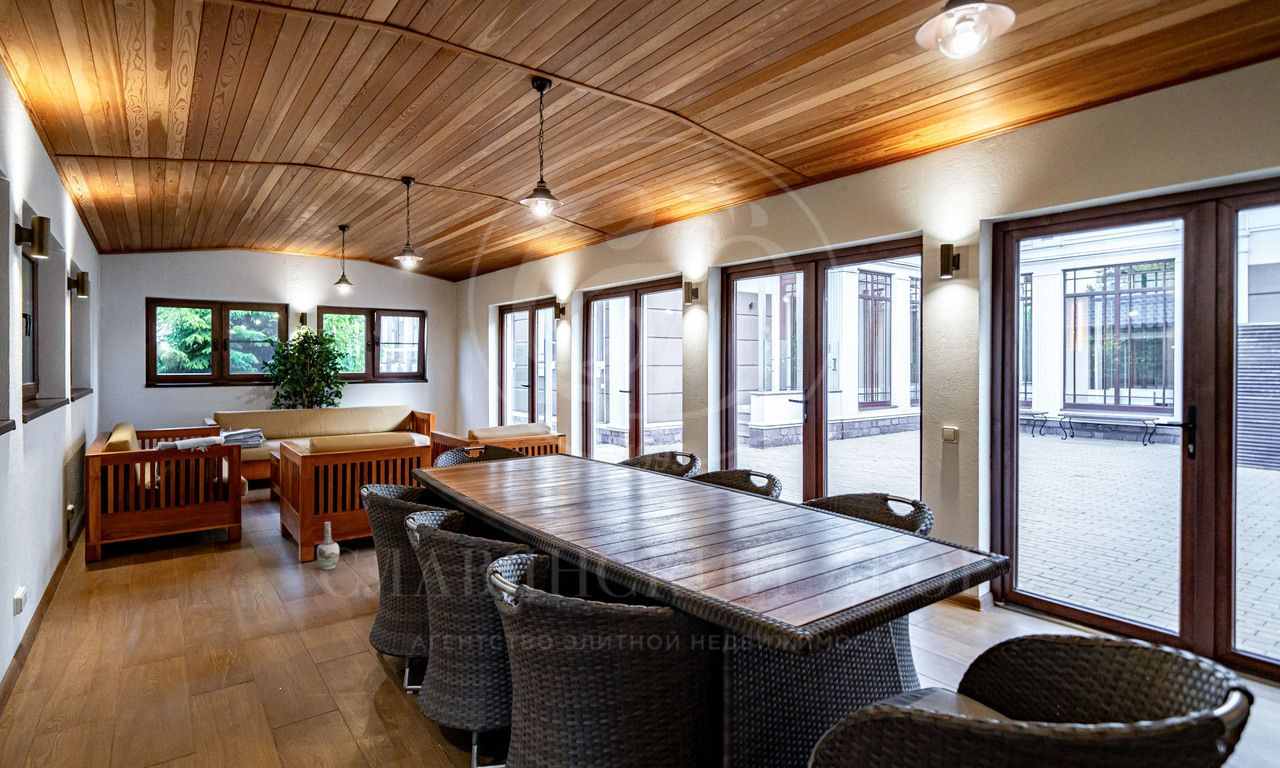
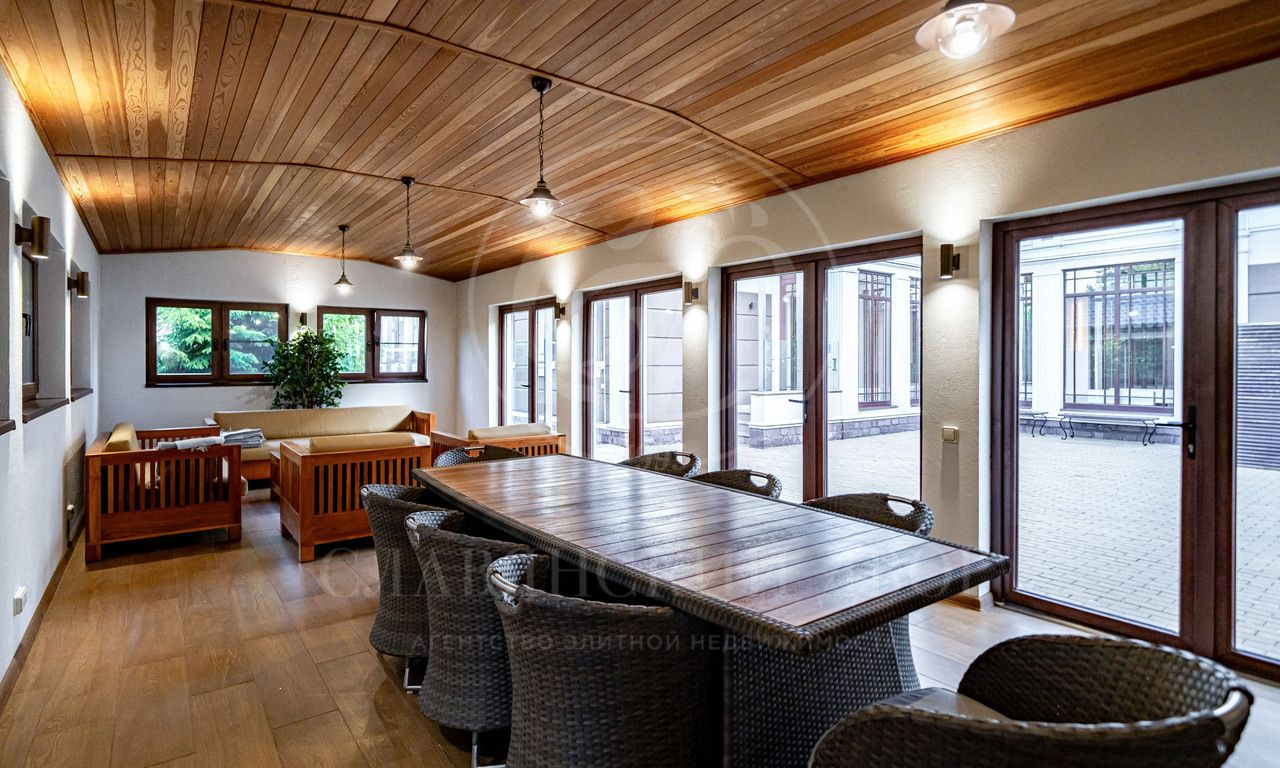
- vase [316,521,340,571]
